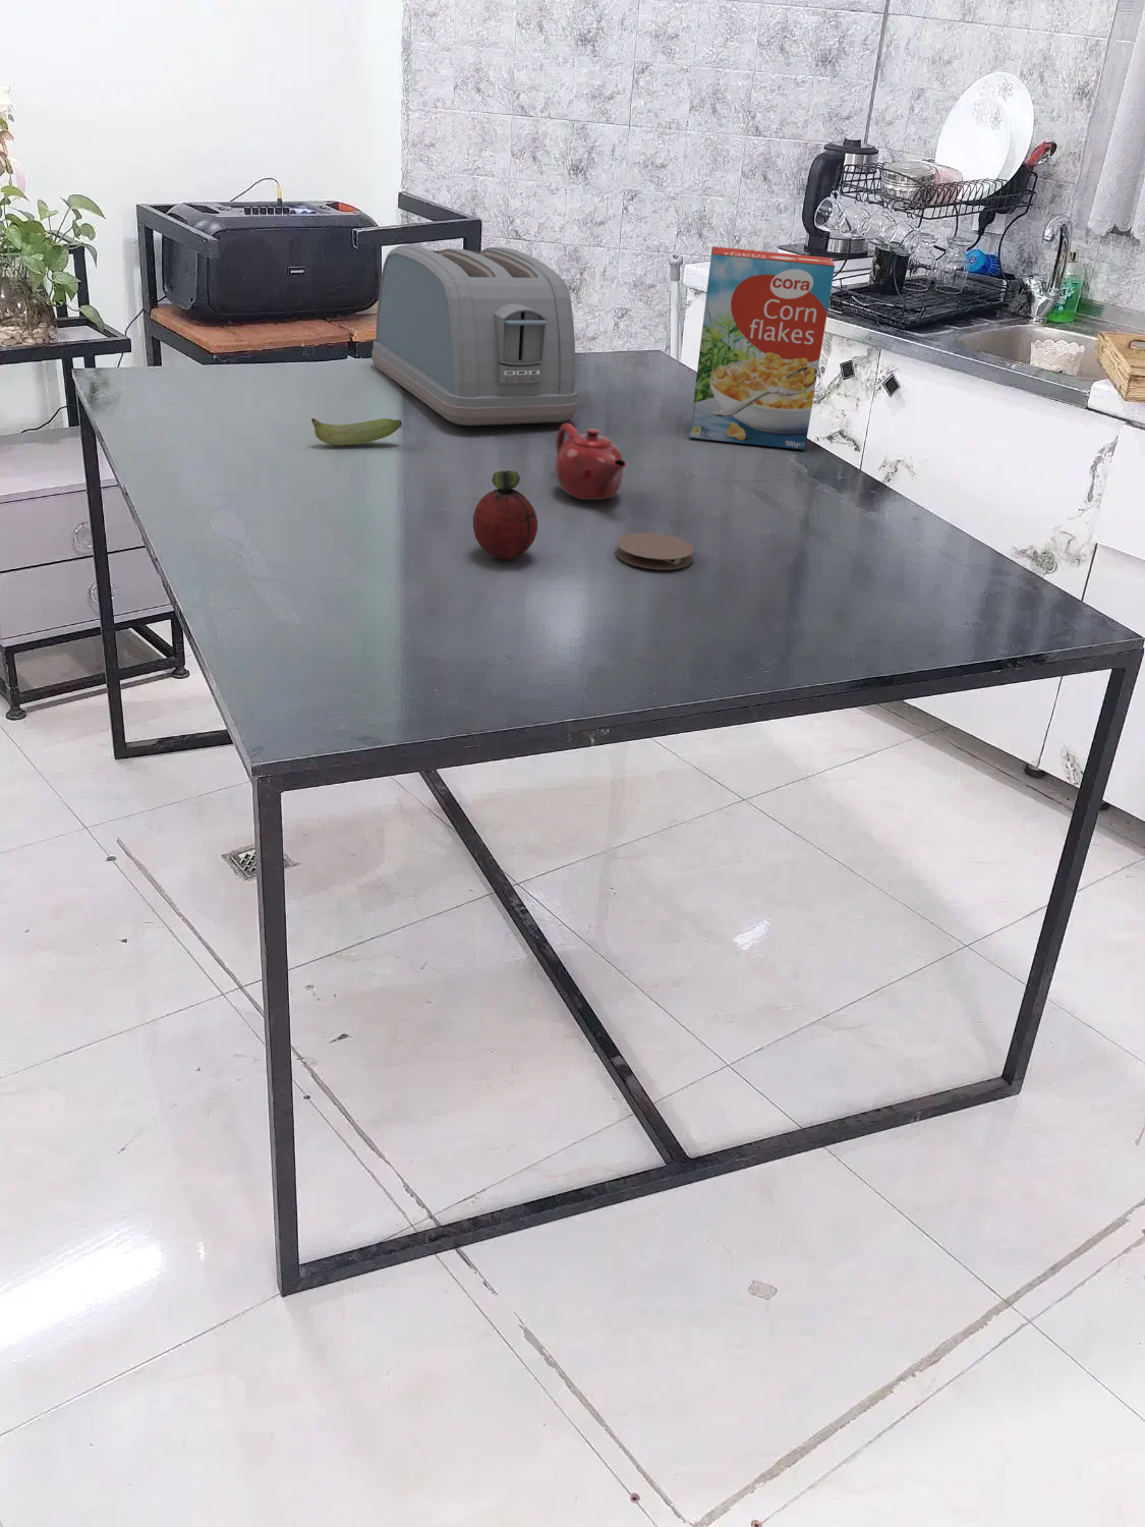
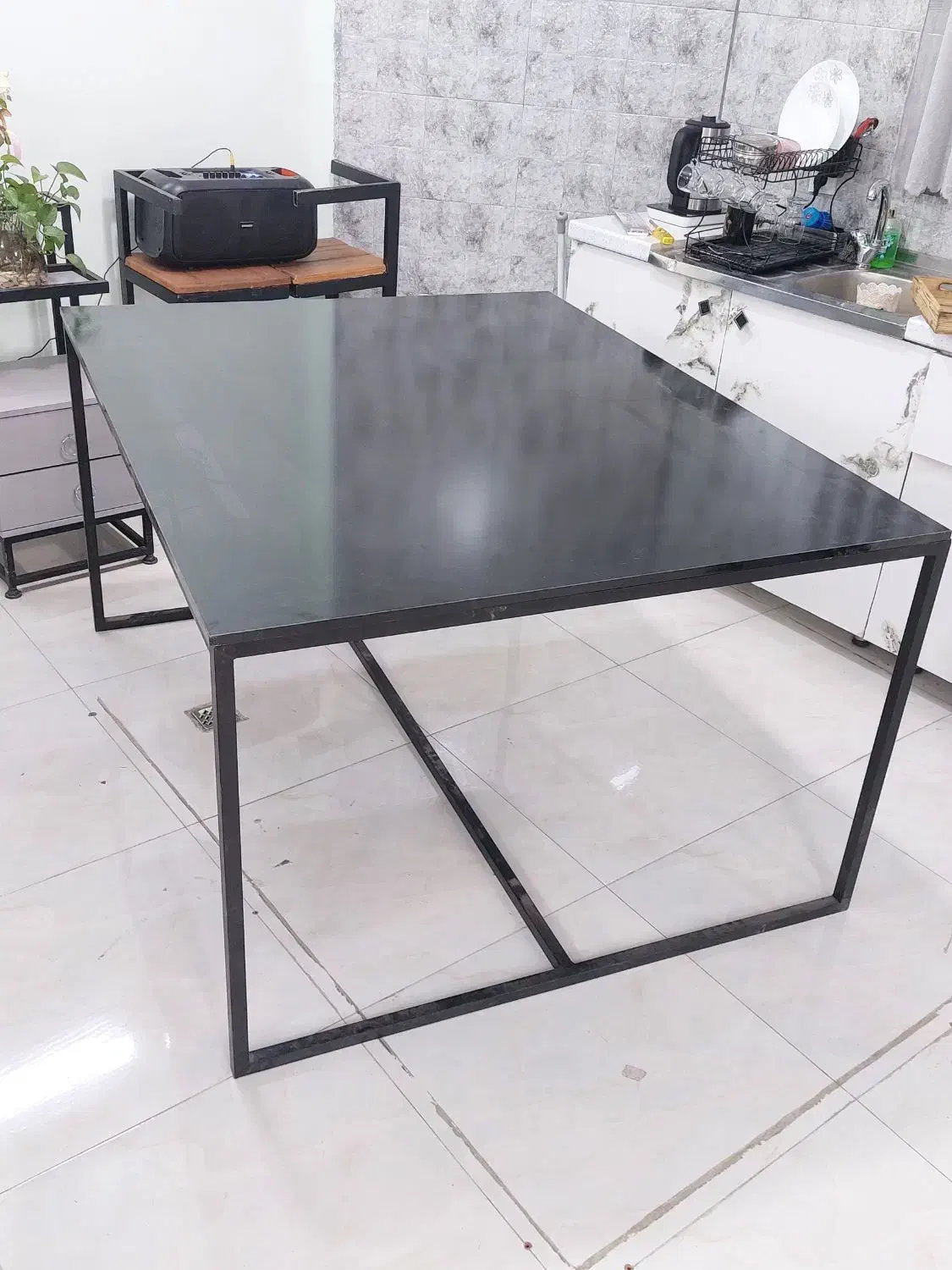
- toaster [370,244,579,427]
- cereal box [688,245,836,451]
- teapot [553,422,627,501]
- fruit [473,469,539,560]
- coaster [615,531,695,570]
- banana [310,417,403,446]
